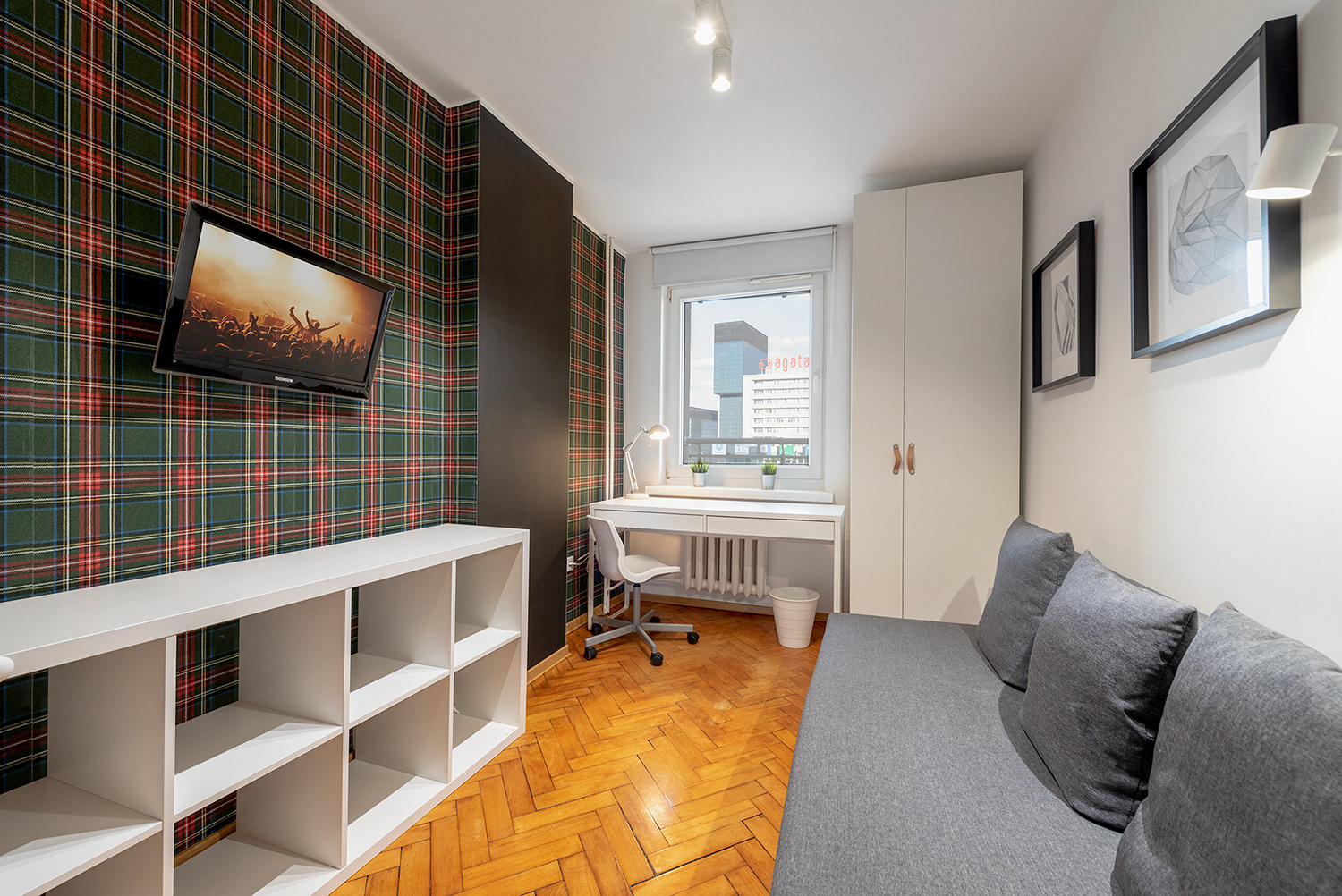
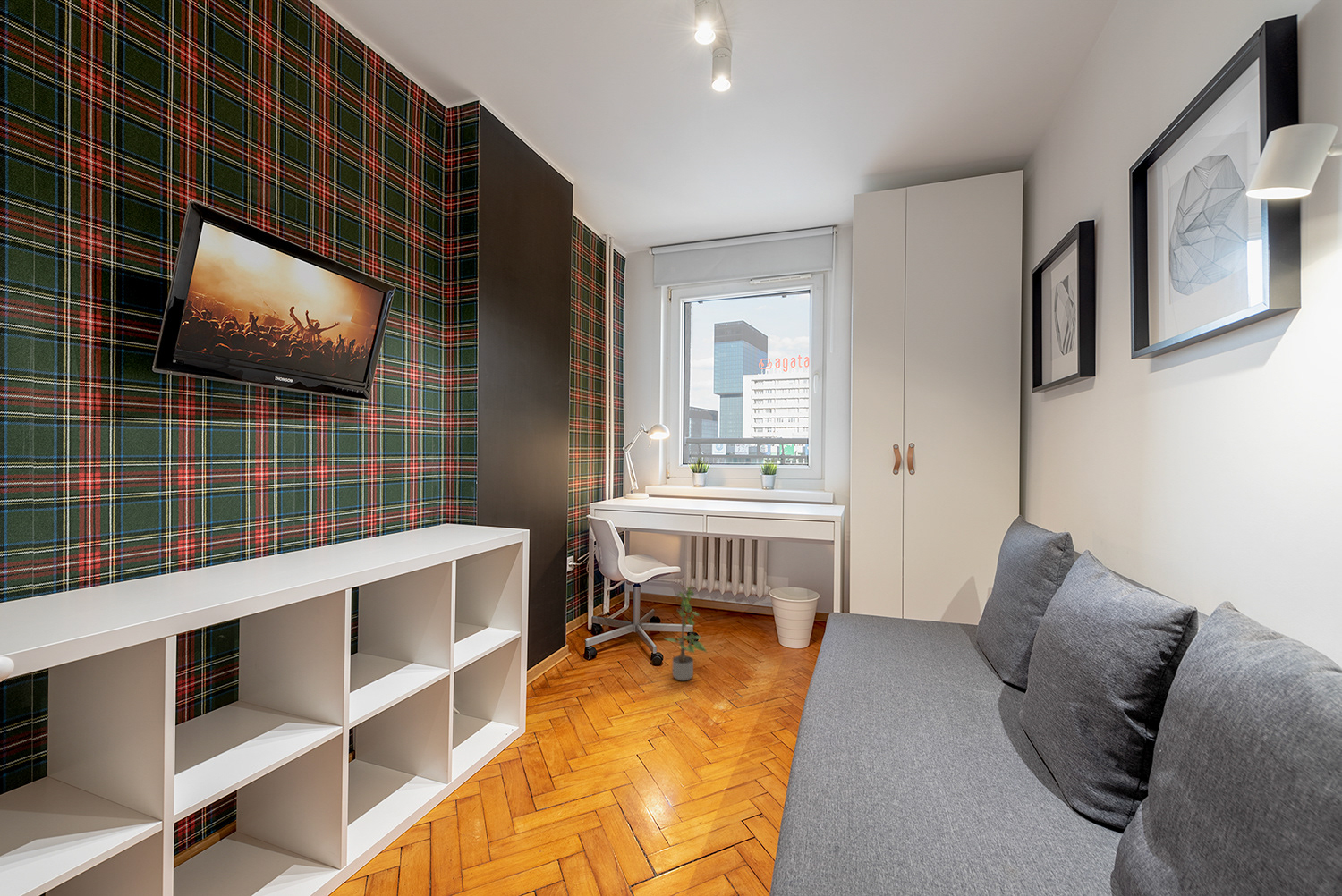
+ potted plant [663,585,708,681]
